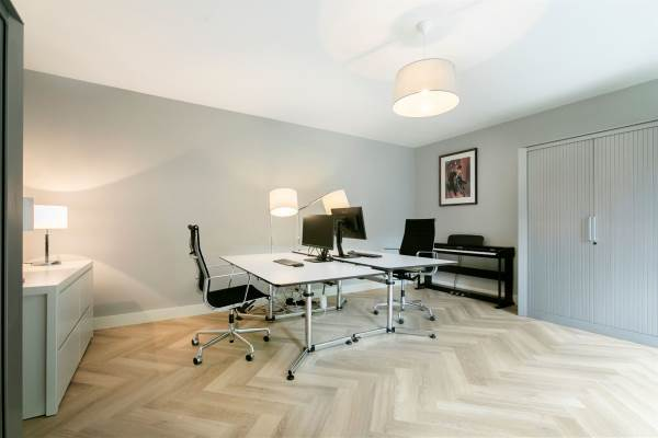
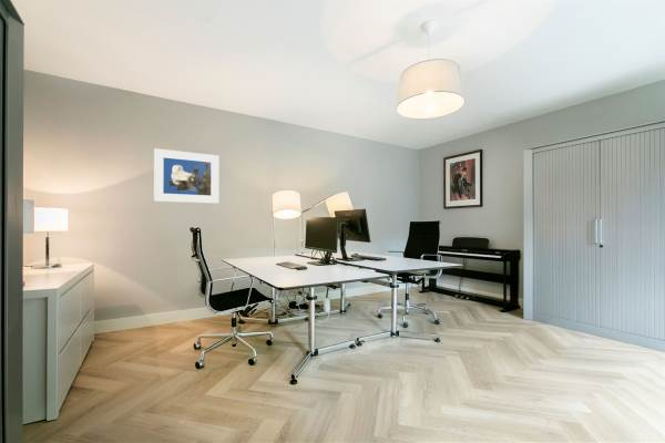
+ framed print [153,147,221,205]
